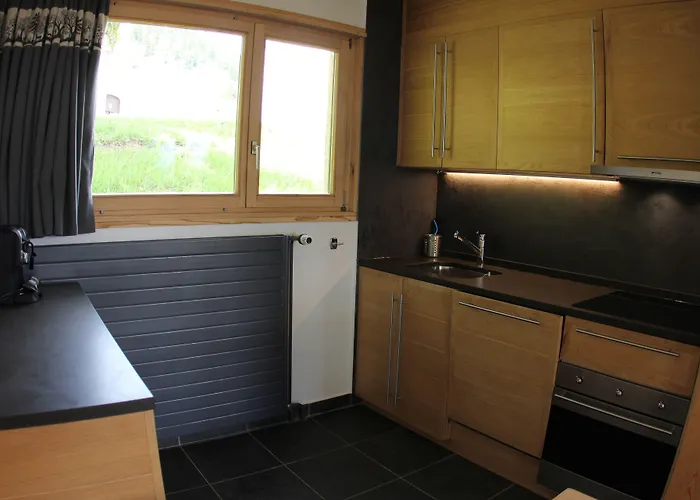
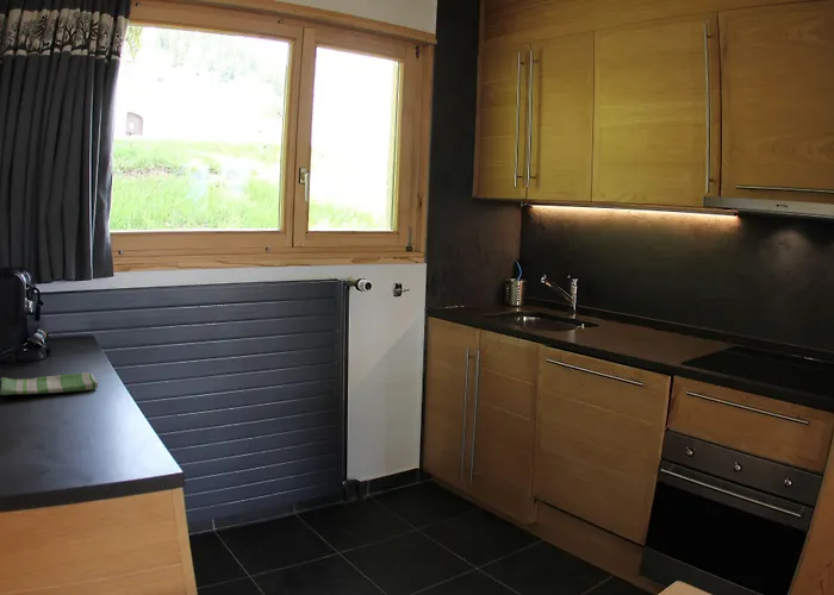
+ dish towel [0,371,99,396]
